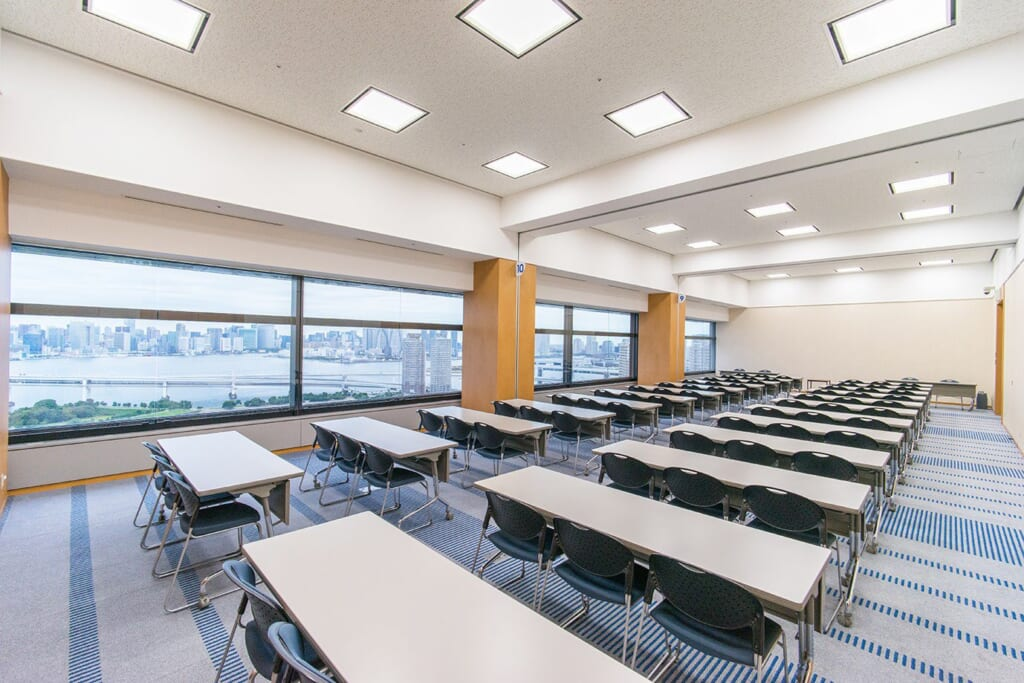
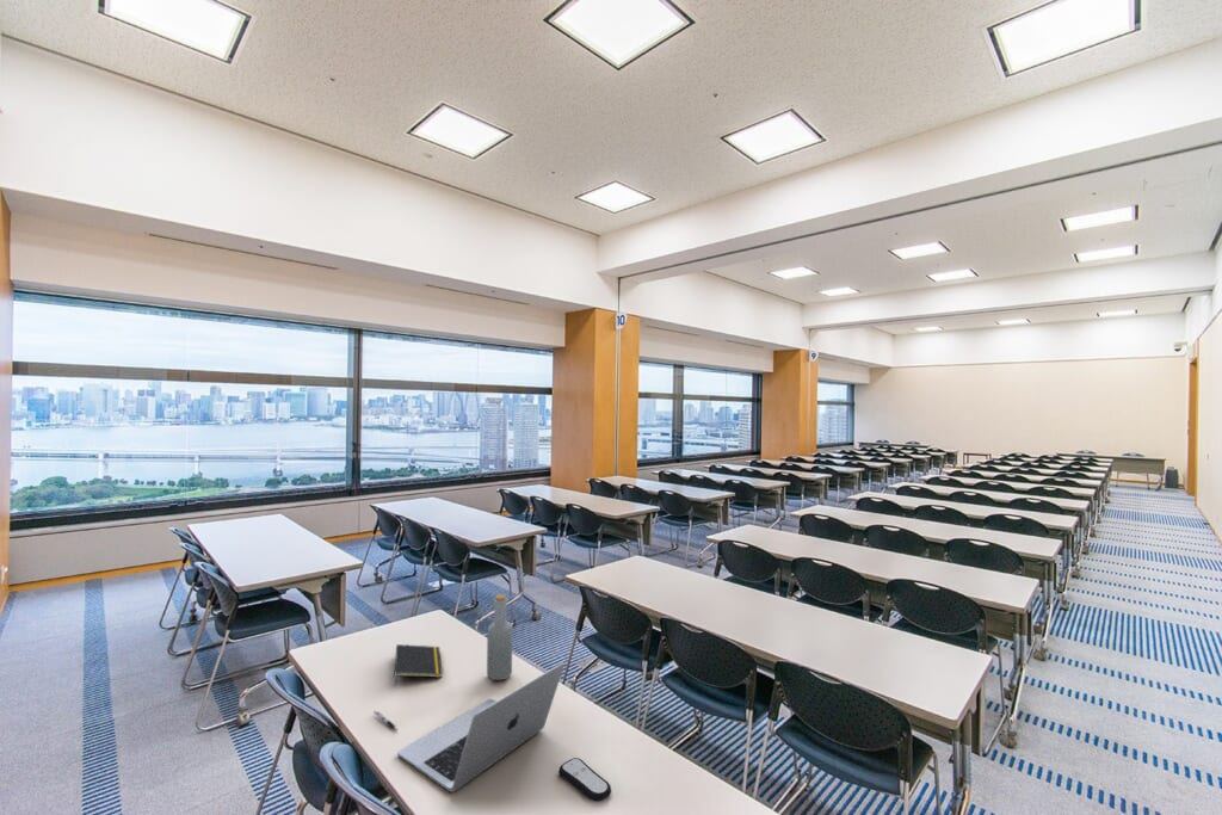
+ notepad [394,643,444,687]
+ remote control [558,757,612,803]
+ laptop [396,661,566,794]
+ pen [372,710,399,731]
+ bottle [486,593,514,681]
